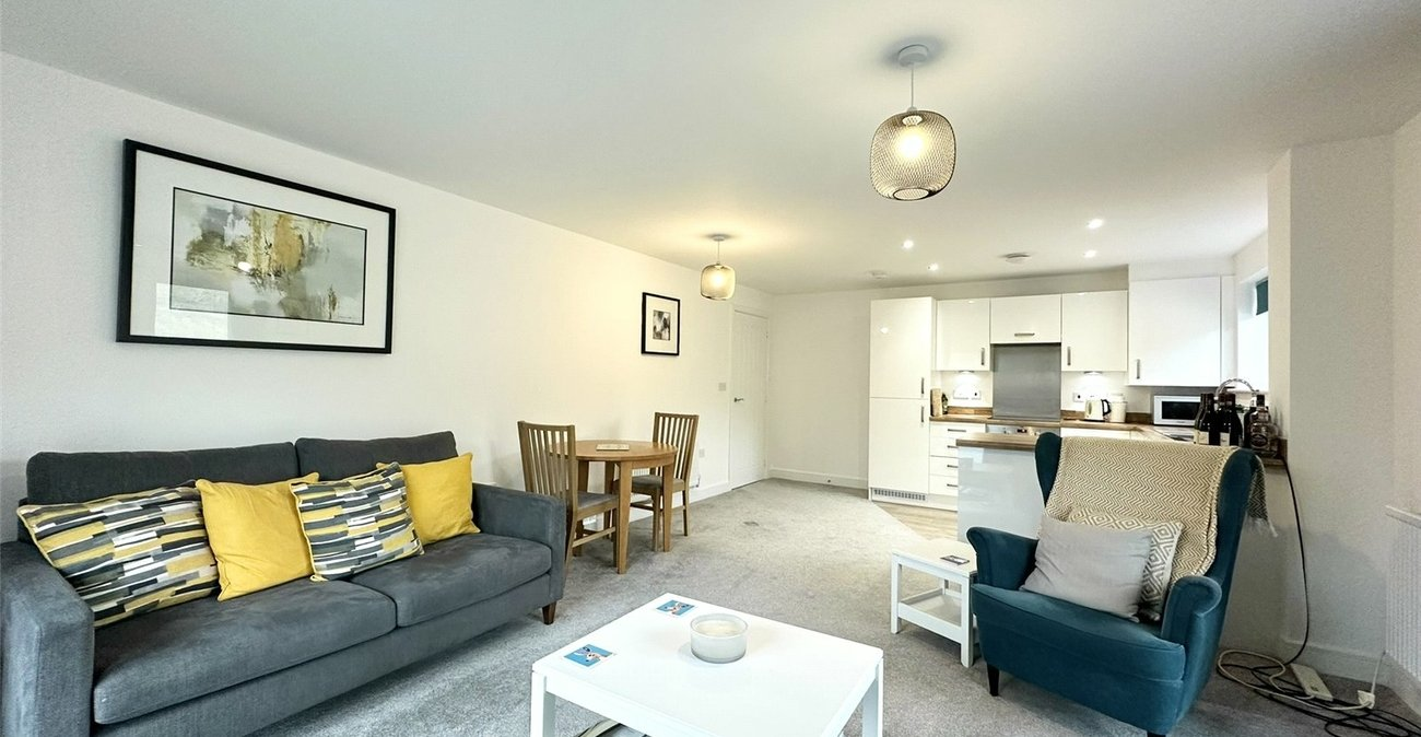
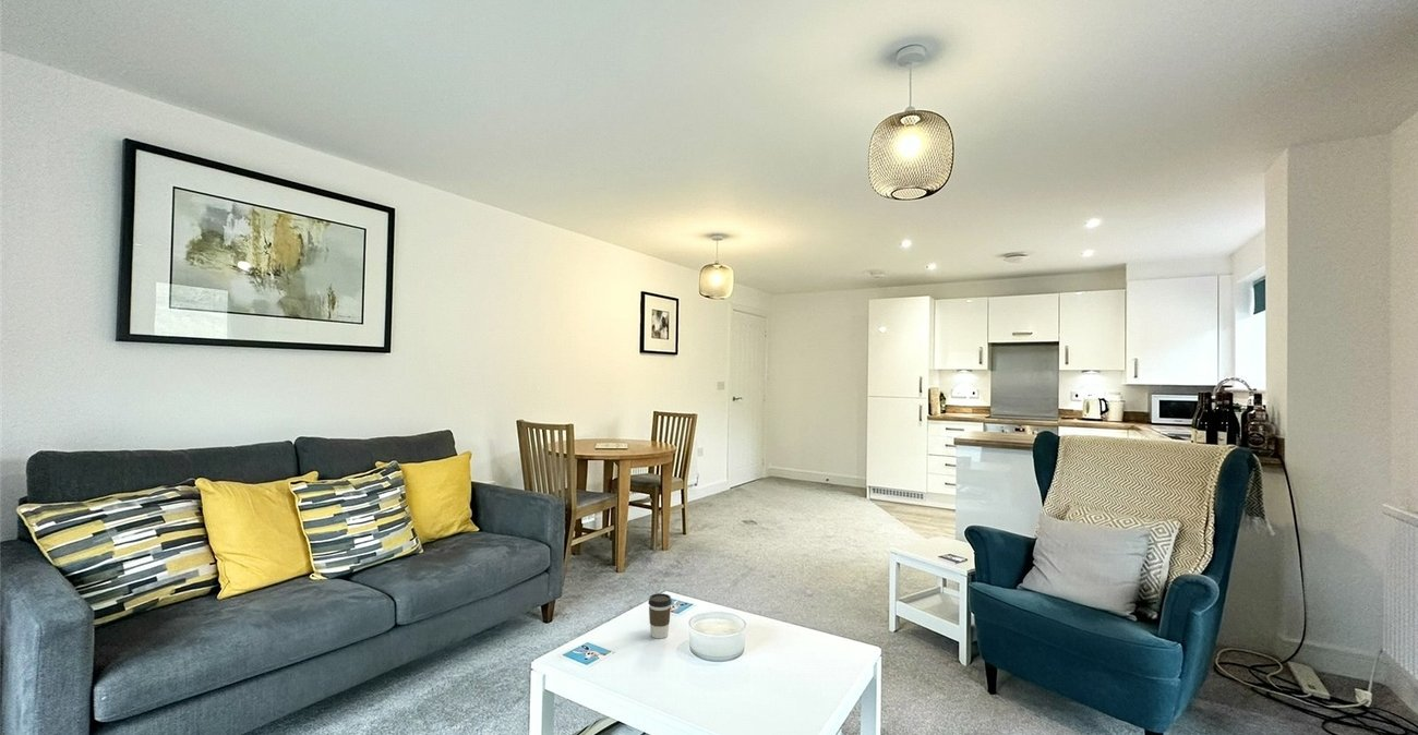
+ coffee cup [647,592,673,639]
